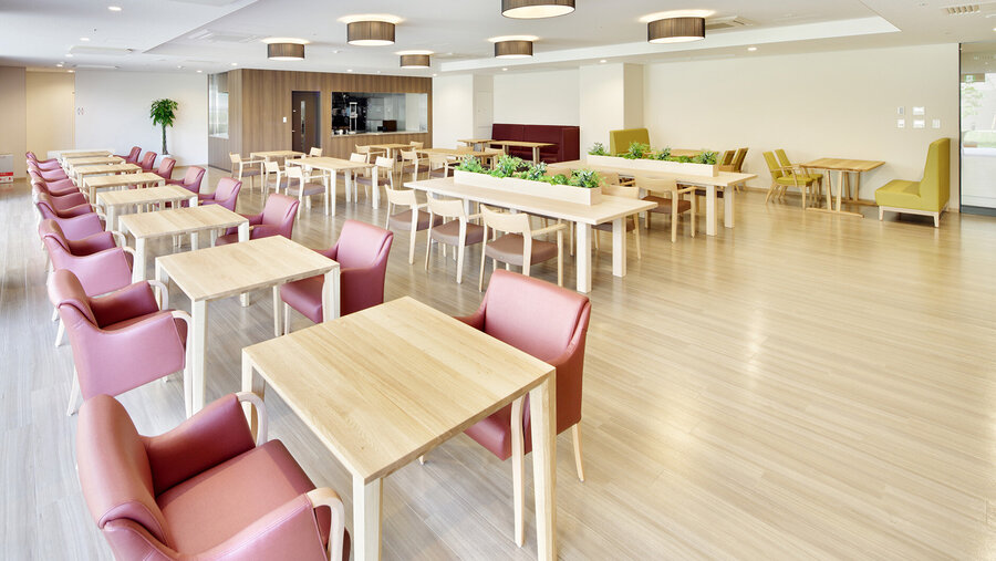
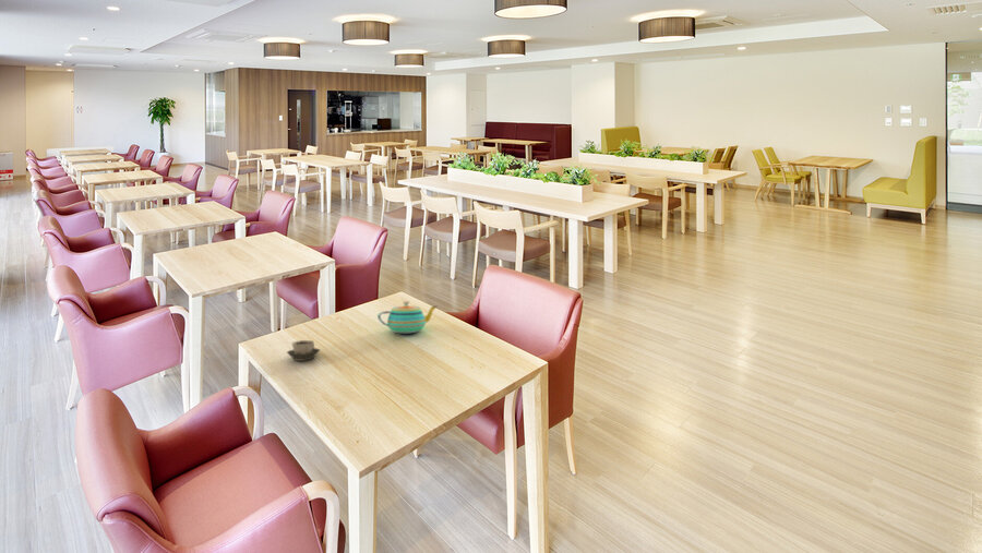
+ cup [286,339,321,362]
+ teapot [376,300,438,334]
